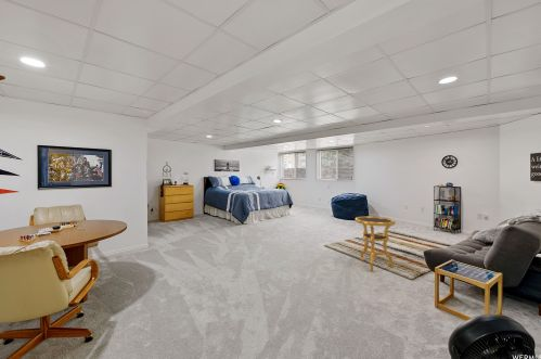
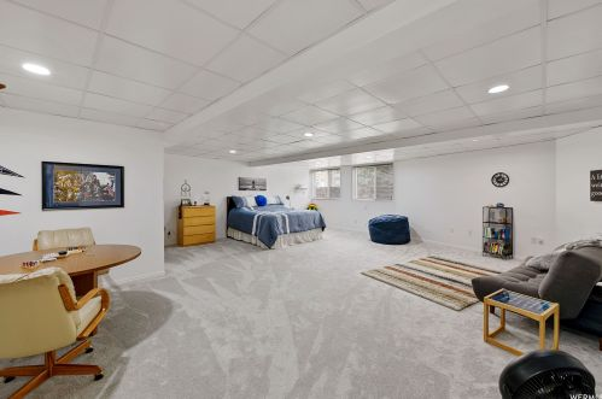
- side table [355,215,397,272]
